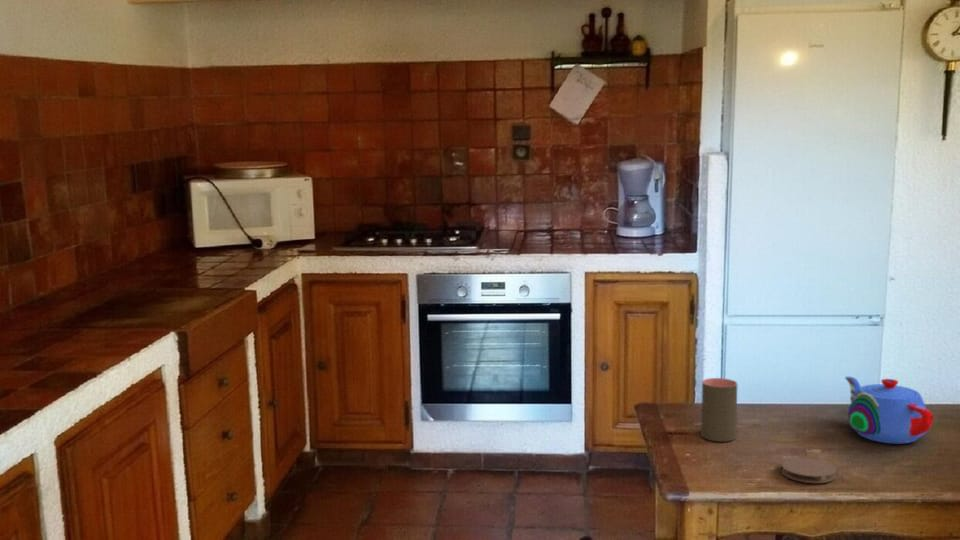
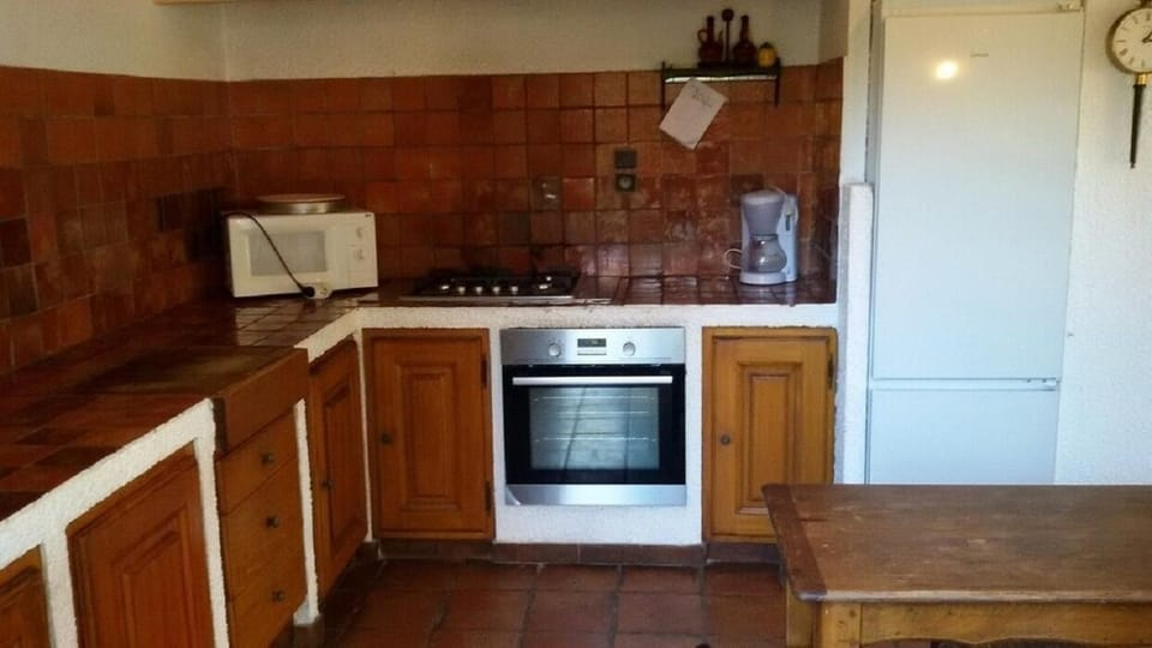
- coaster [781,457,837,484]
- teapot [844,375,934,444]
- cup [700,377,738,442]
